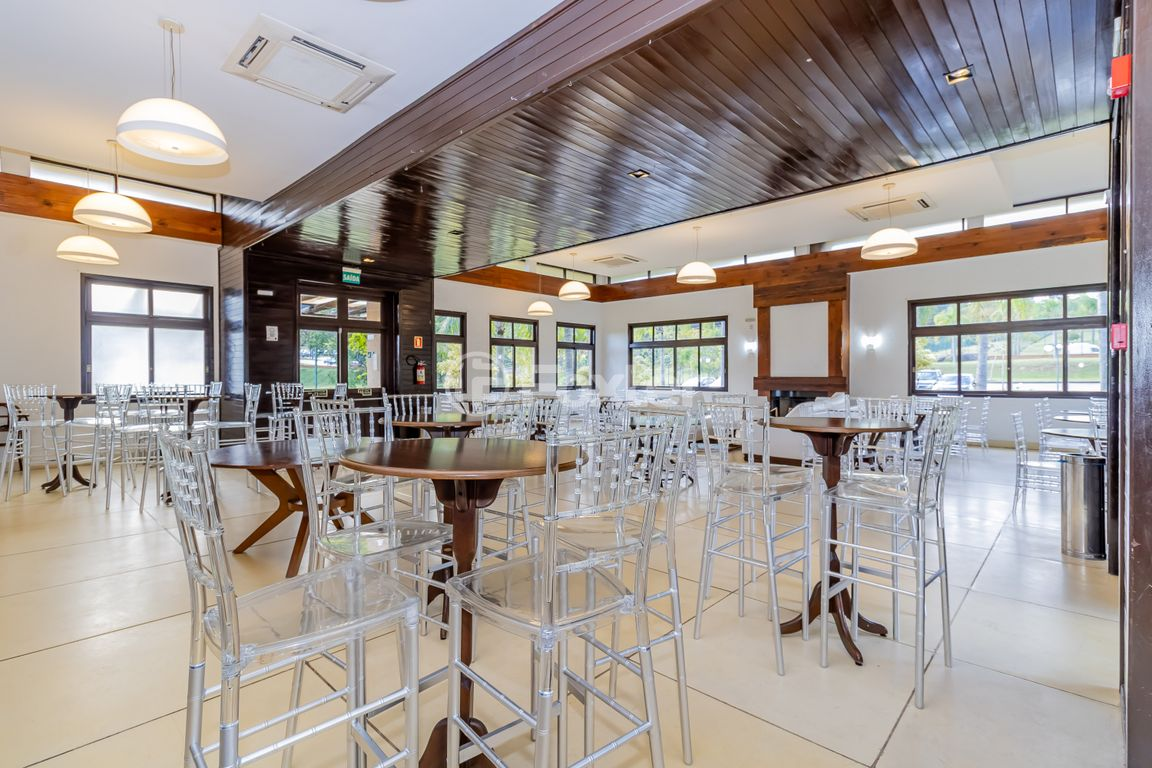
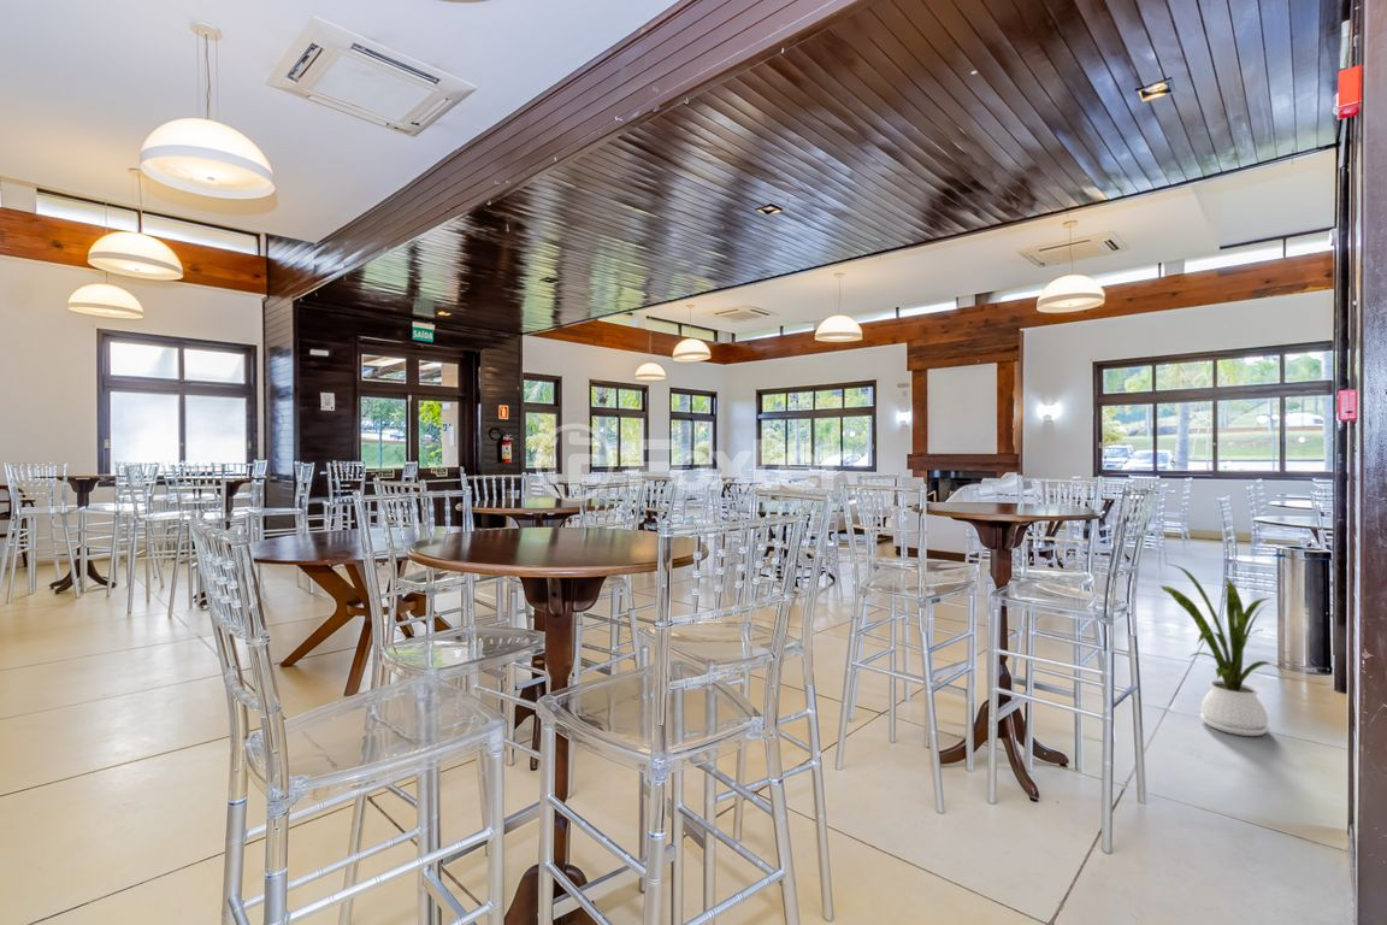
+ house plant [1159,562,1283,737]
